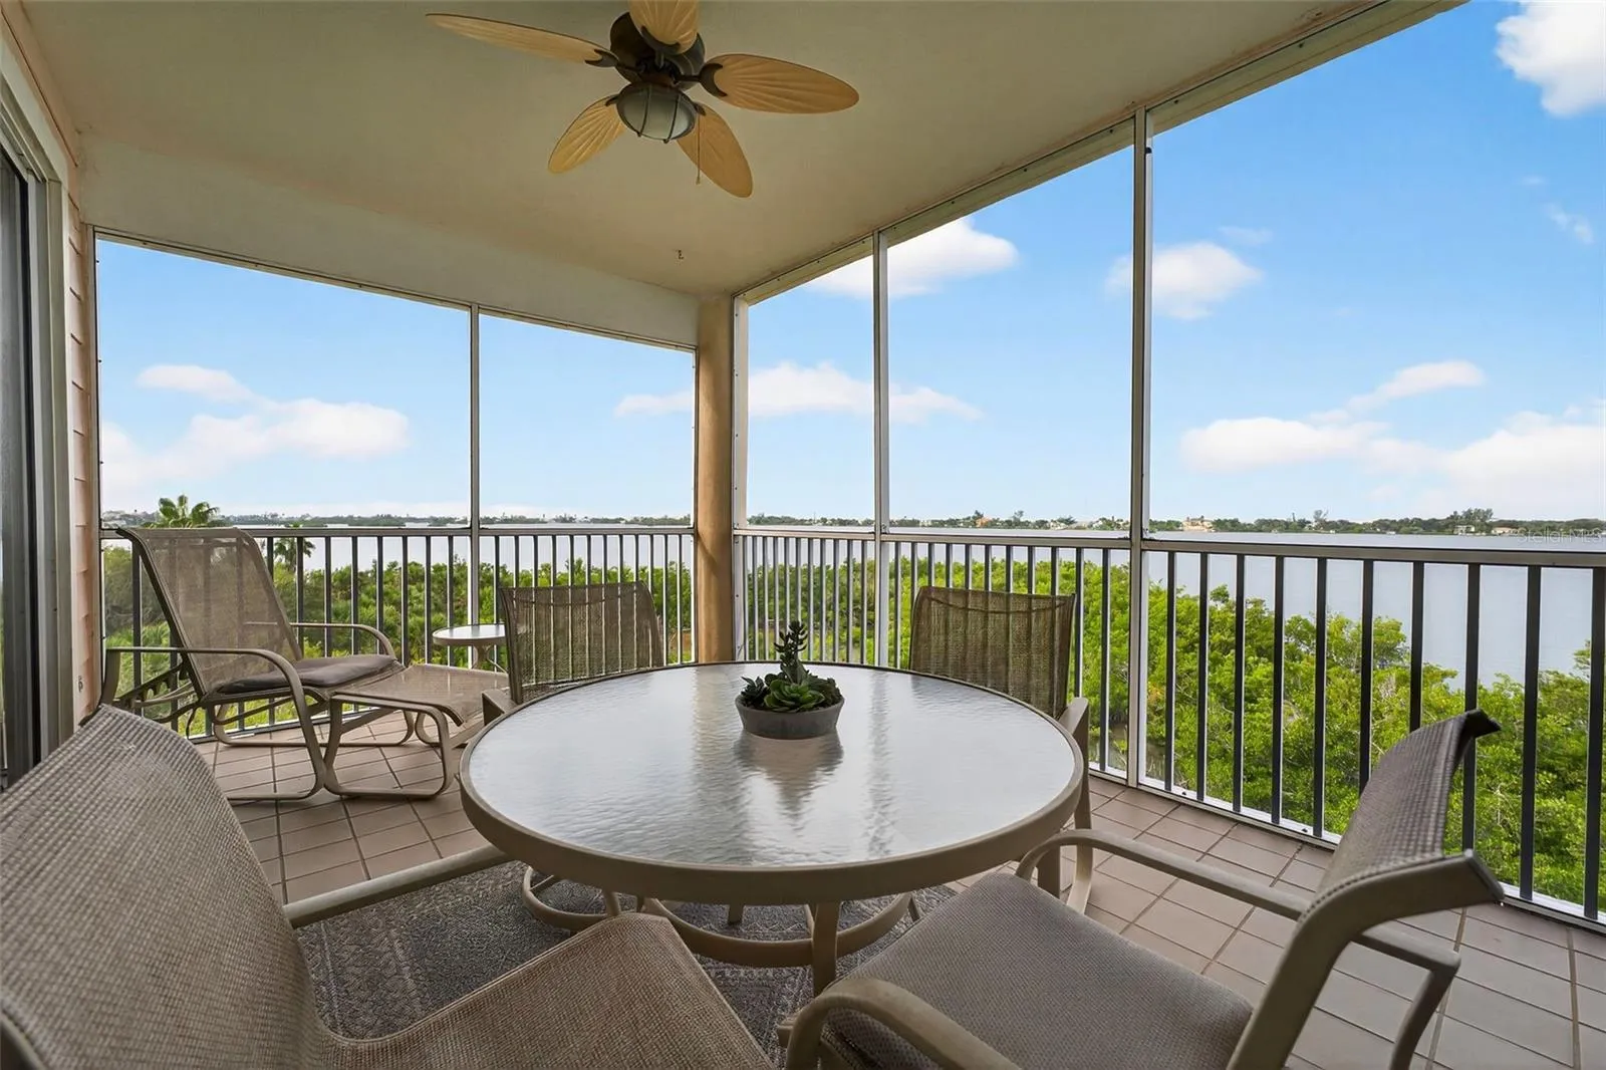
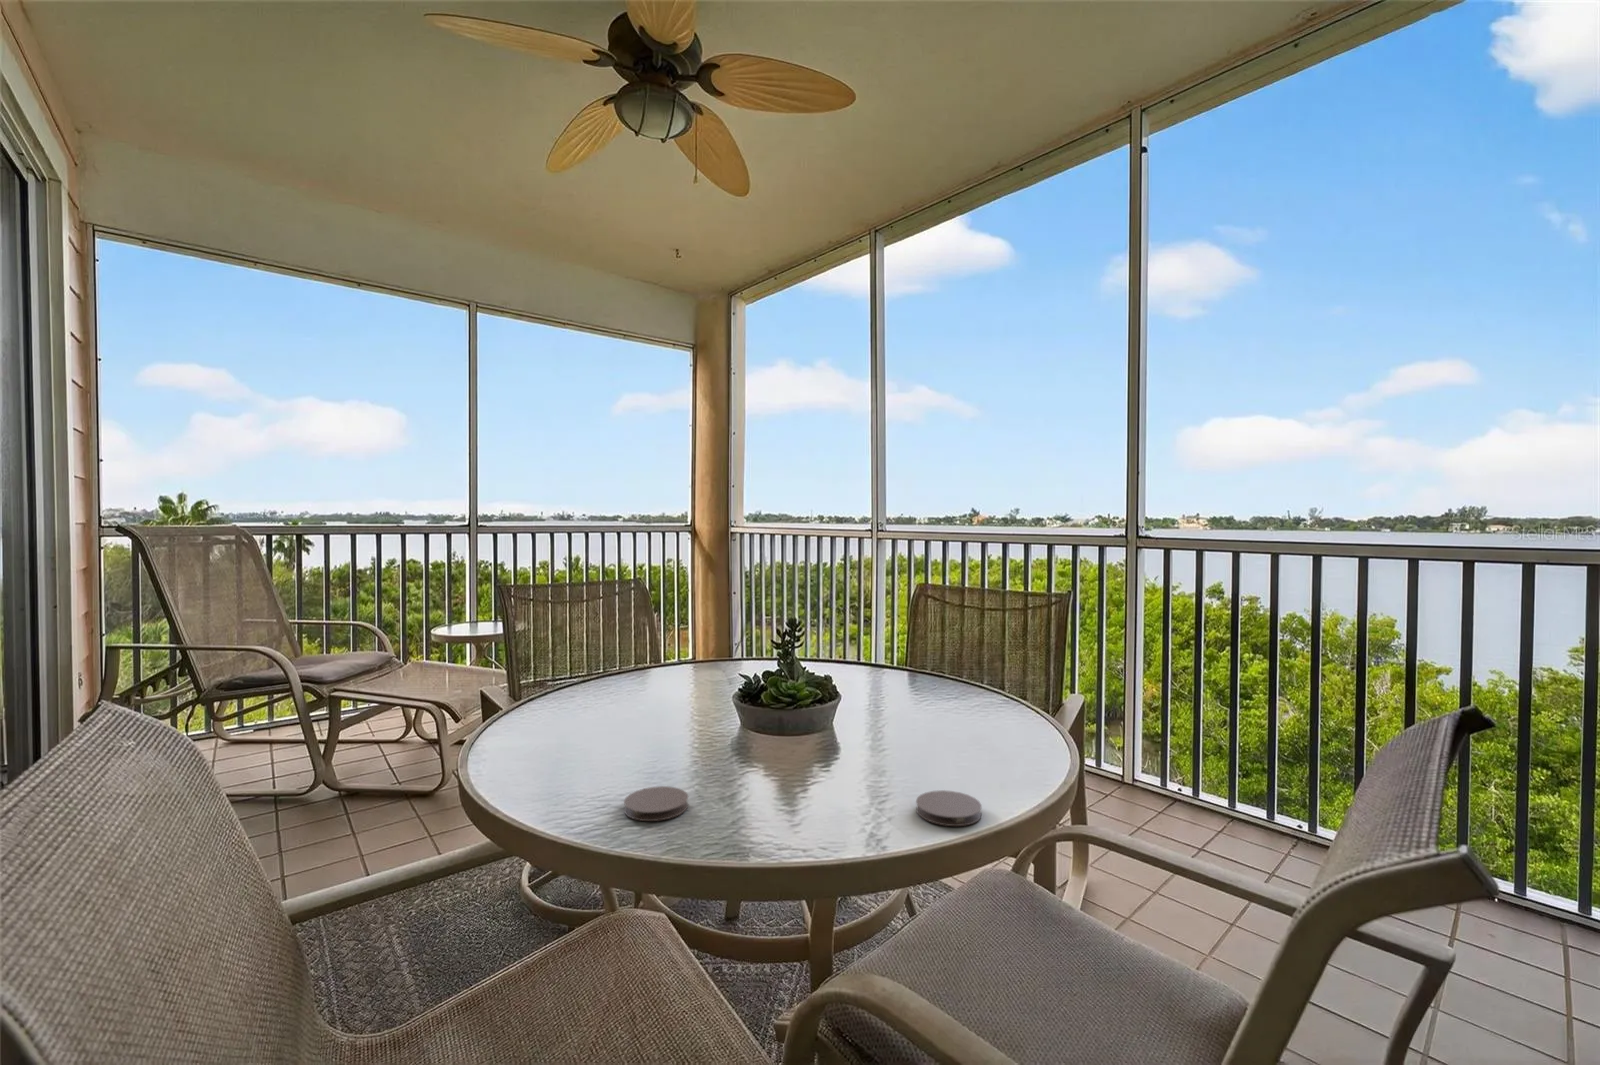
+ coaster [623,786,689,823]
+ coaster [915,789,983,827]
